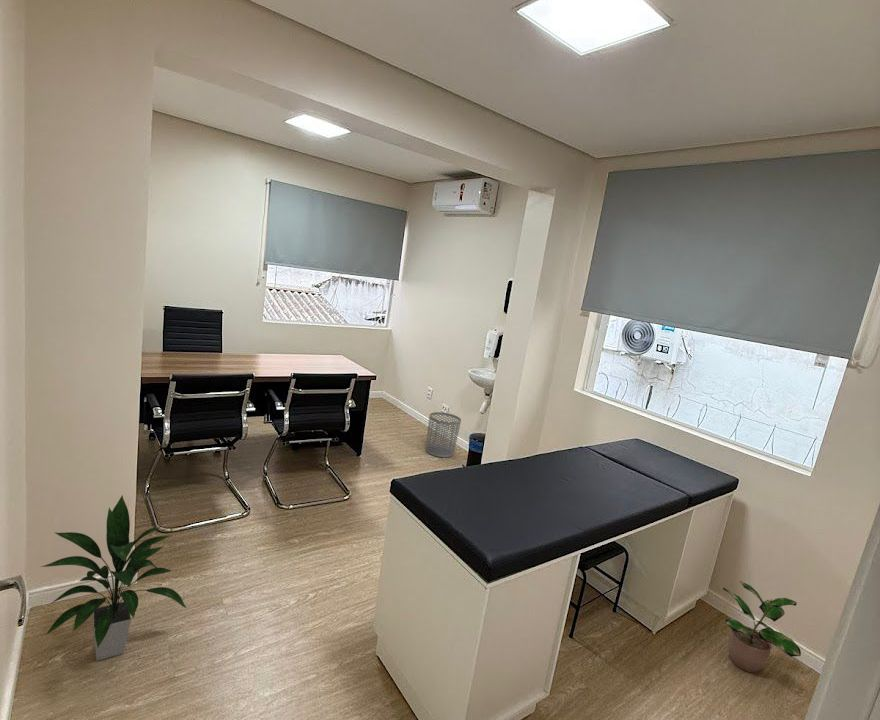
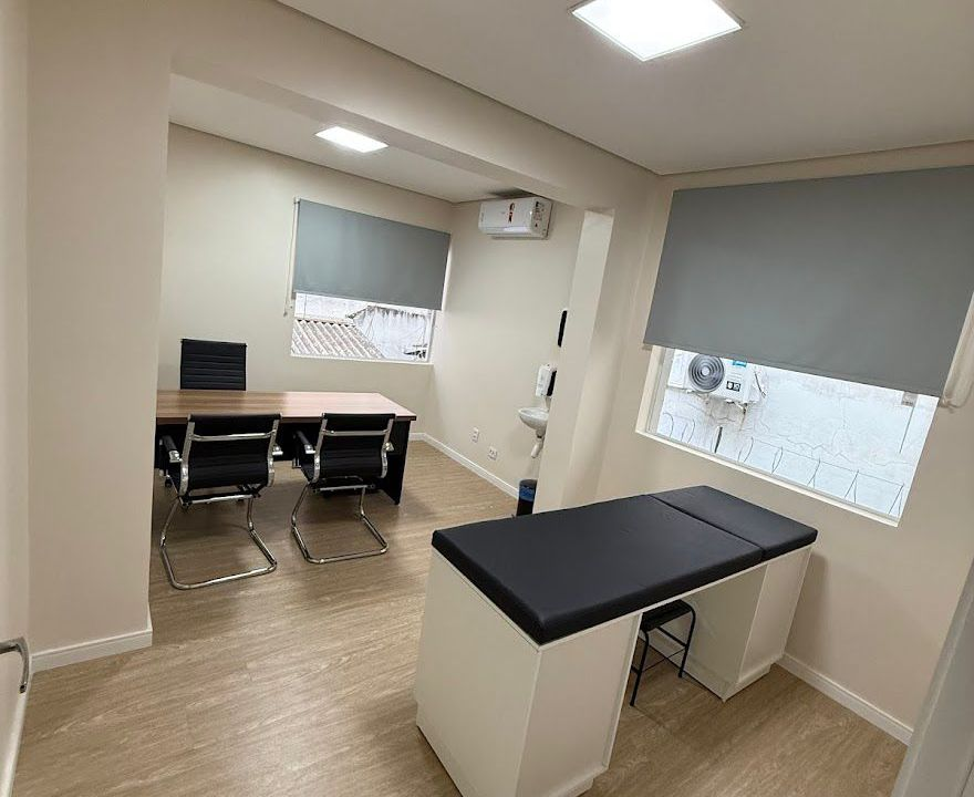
- potted plant [722,580,802,673]
- indoor plant [40,494,187,661]
- waste bin [425,411,462,458]
